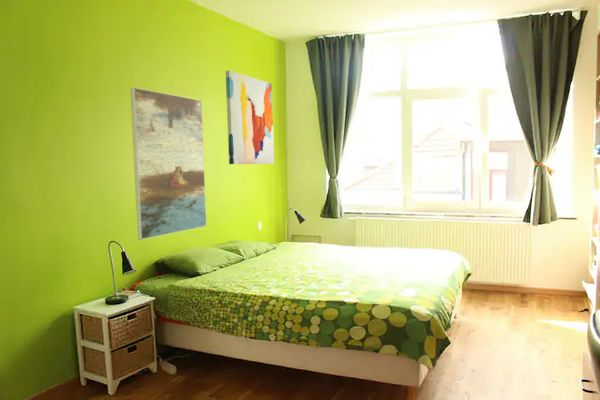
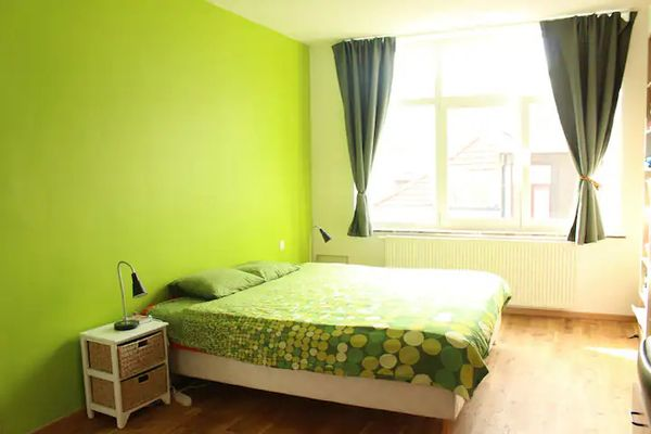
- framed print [130,87,208,241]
- wall art [225,70,275,165]
